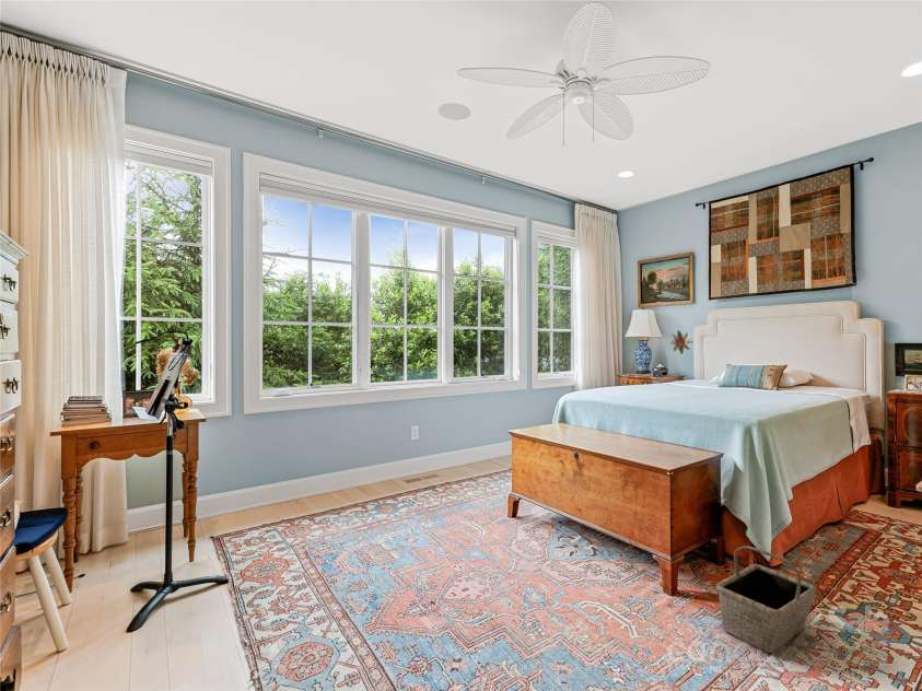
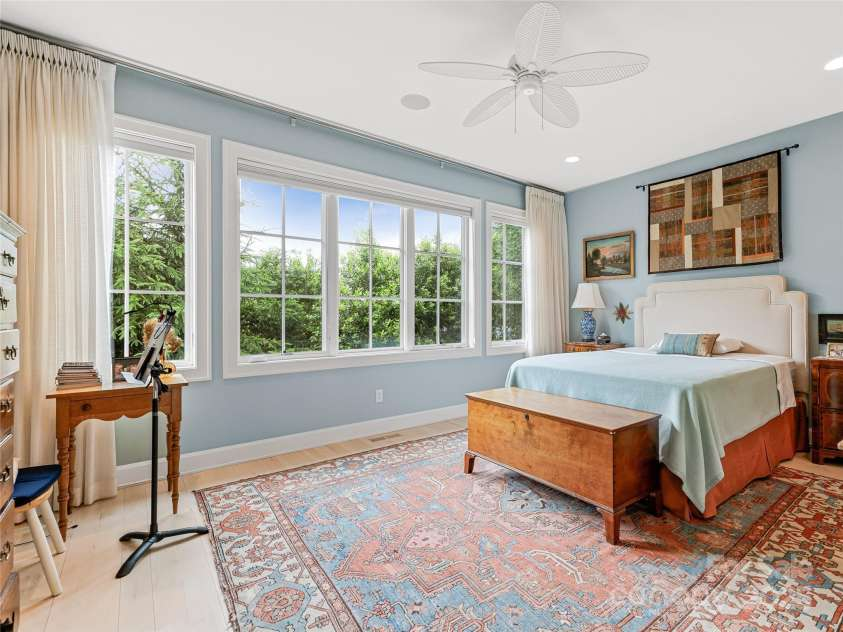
- basket [715,544,817,654]
